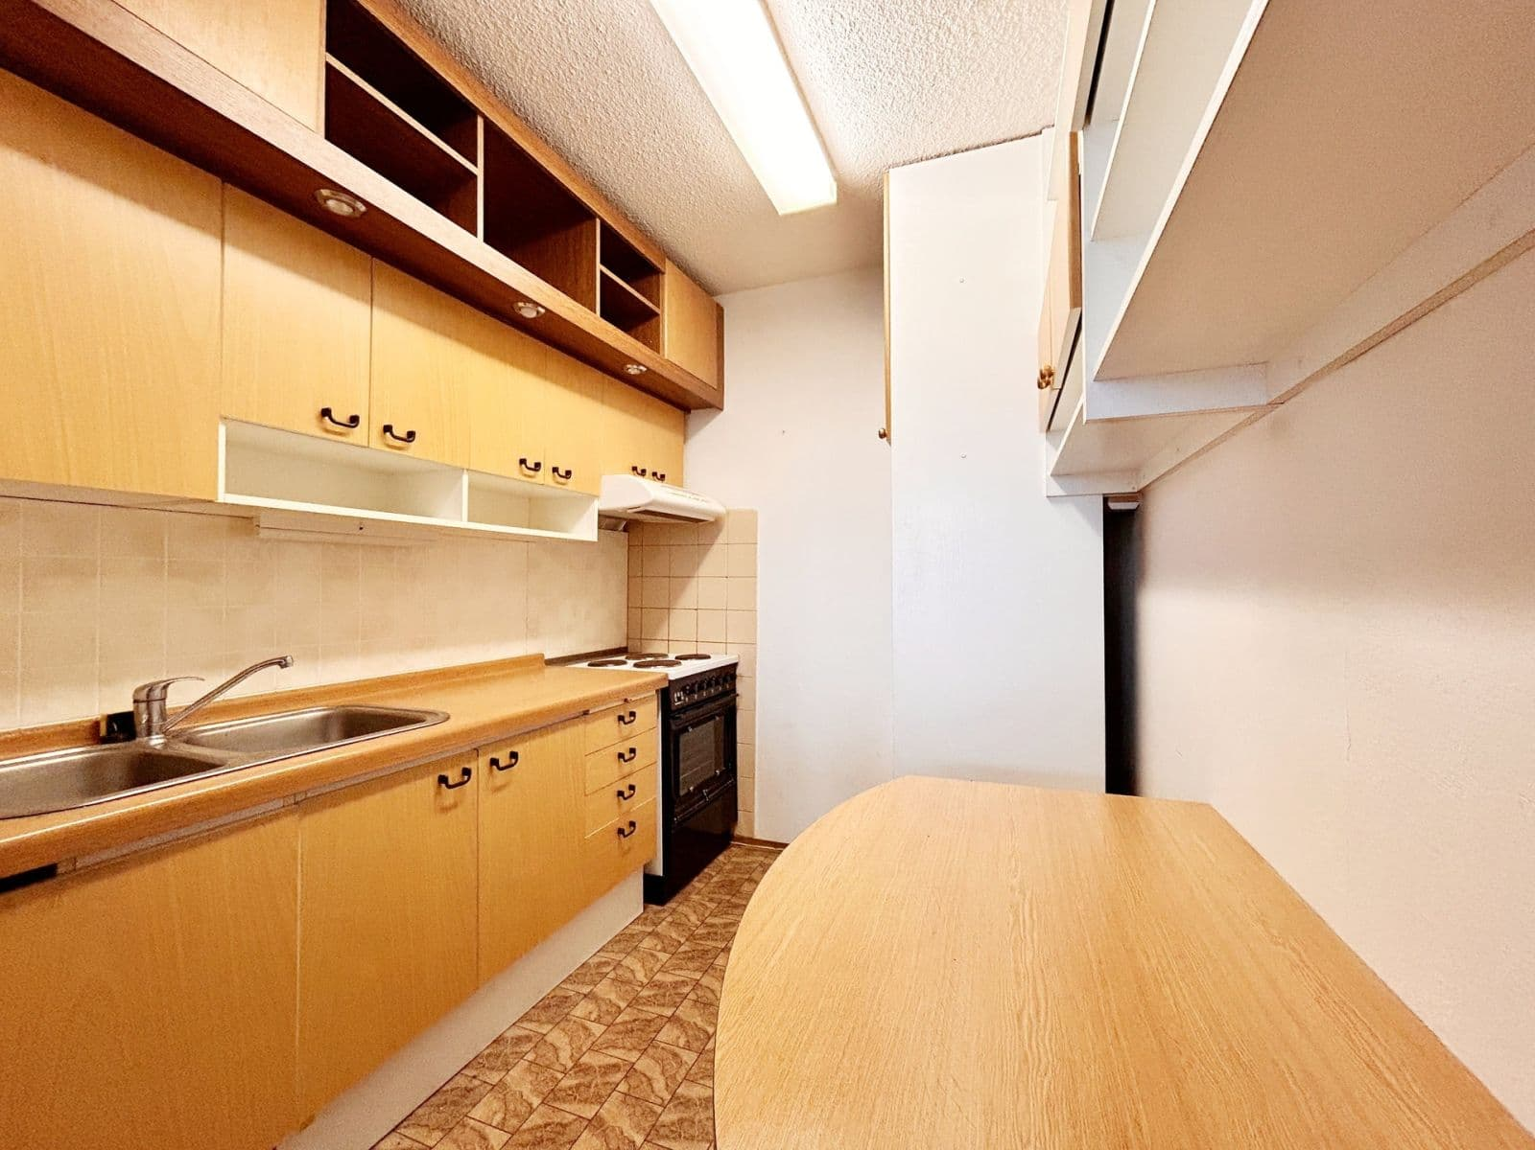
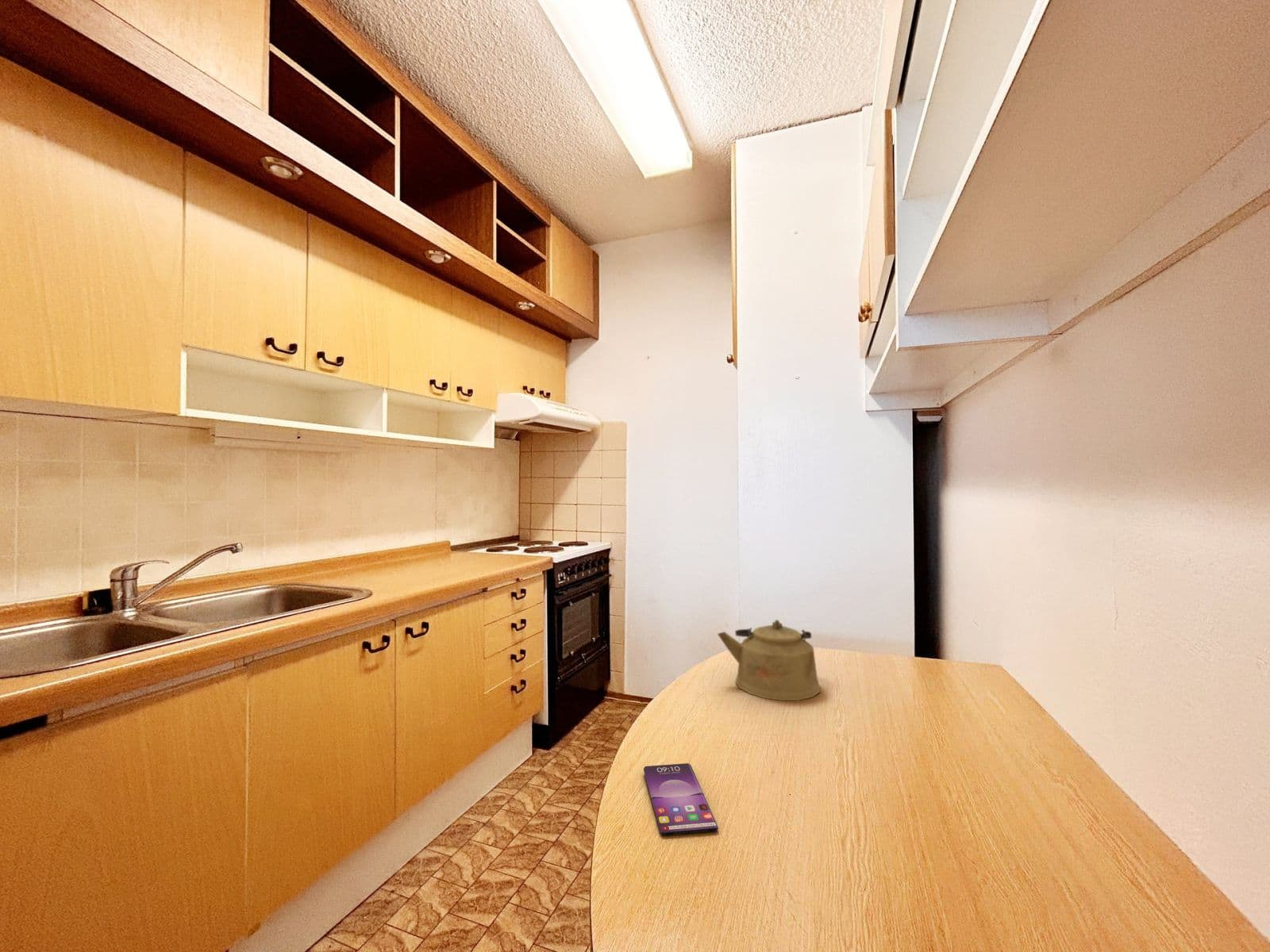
+ smartphone [643,762,719,836]
+ kettle [717,619,821,701]
